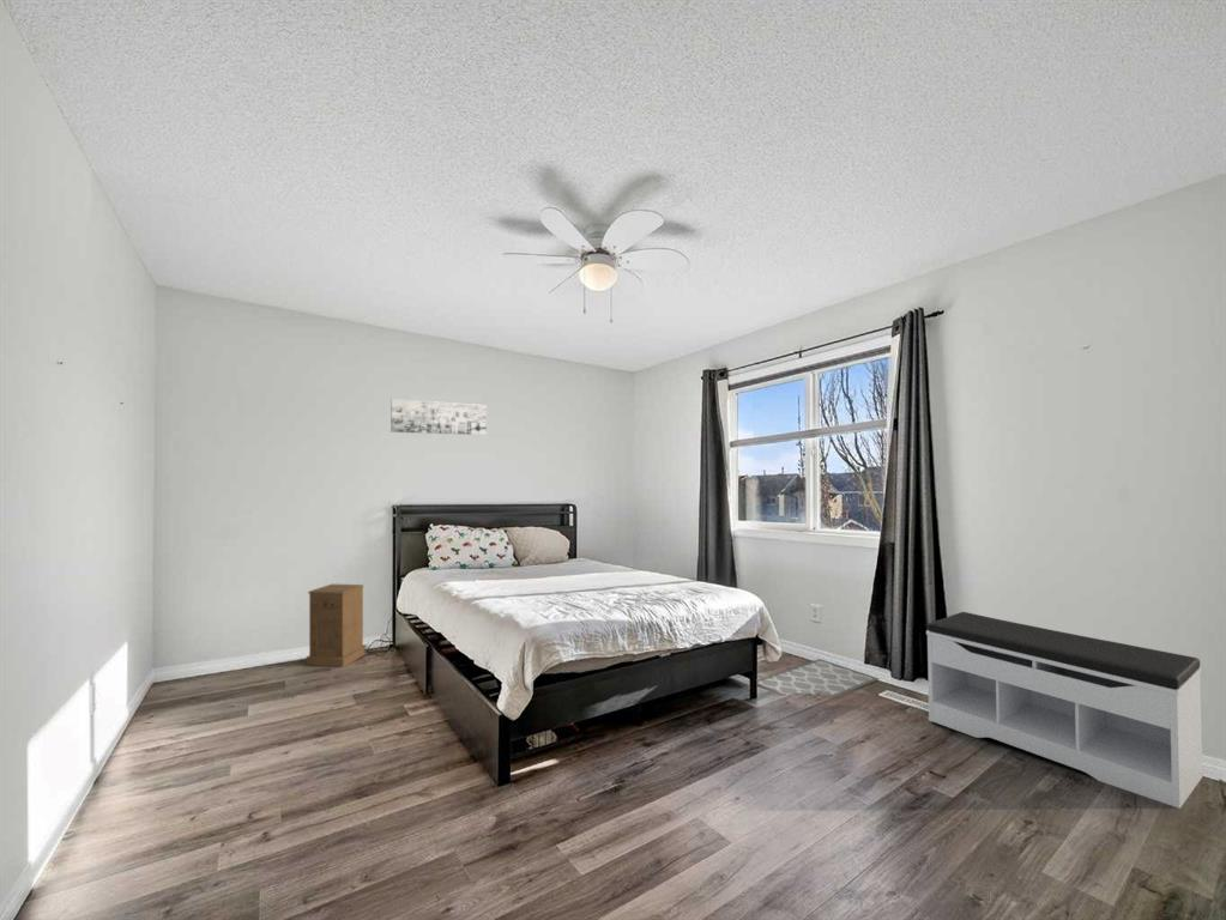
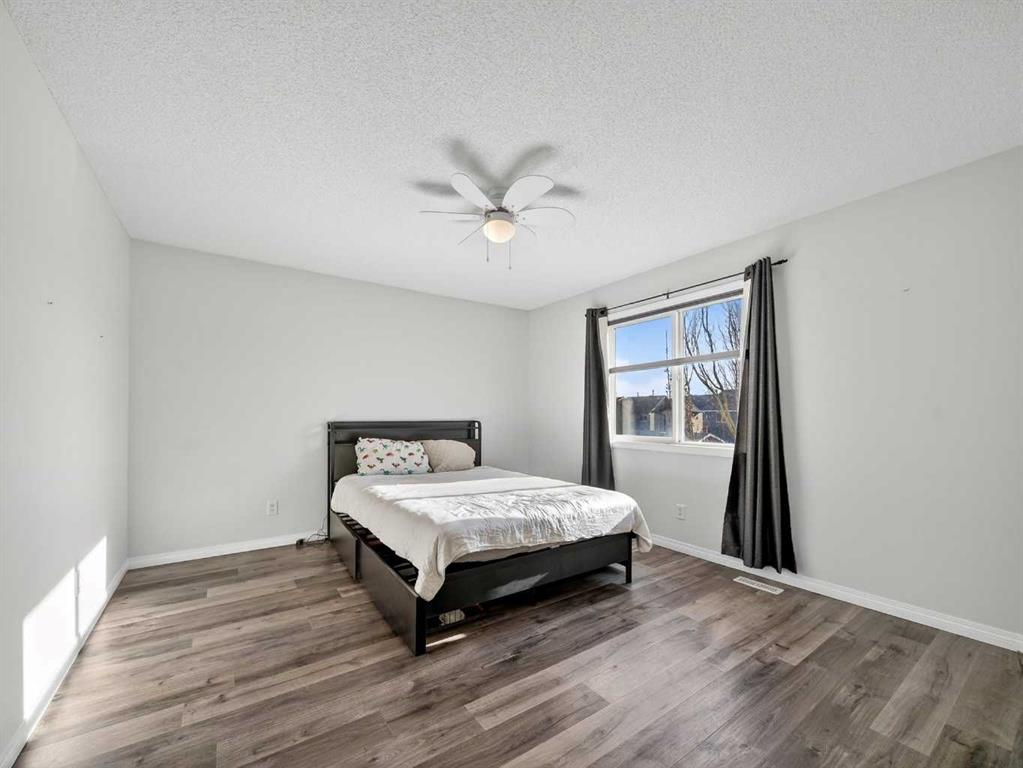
- nightstand [304,583,366,668]
- bath mat [756,658,880,698]
- bench [925,611,1203,810]
- wall art [389,398,488,436]
